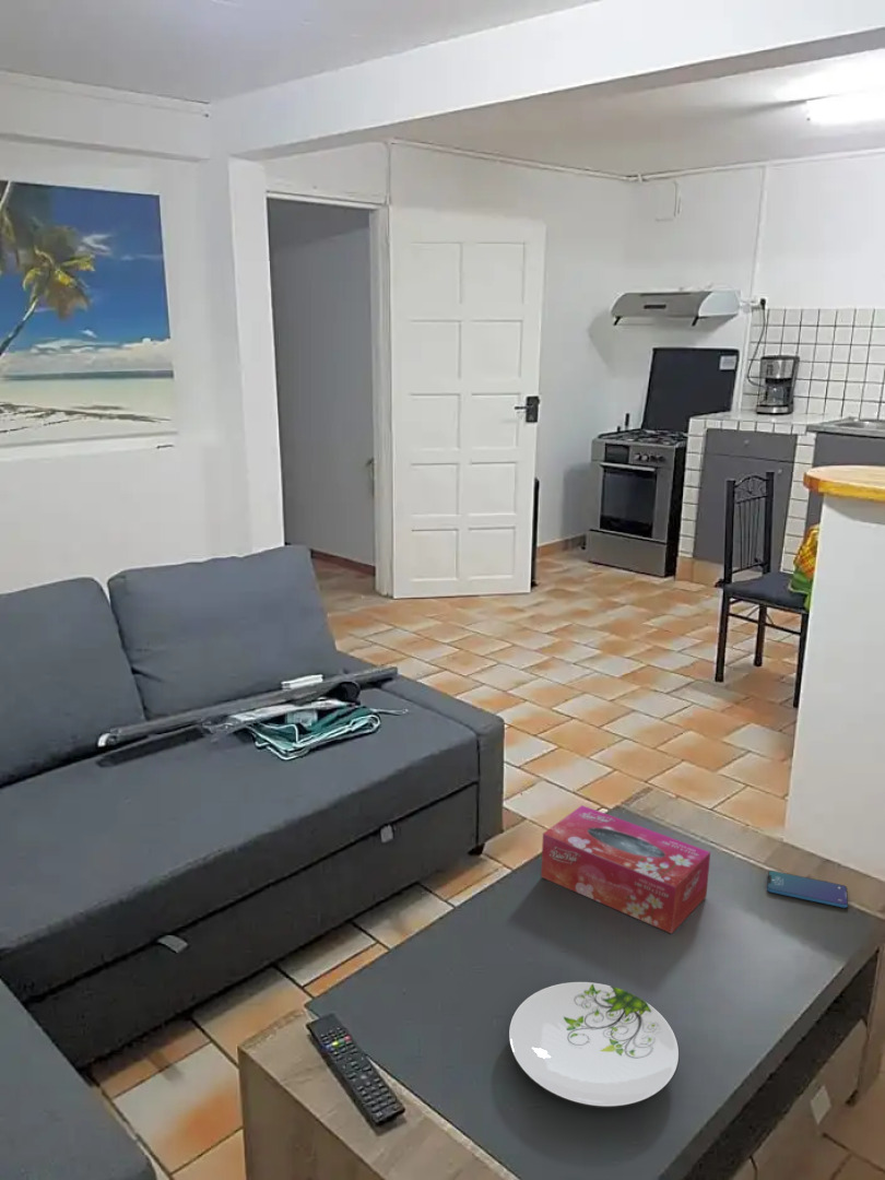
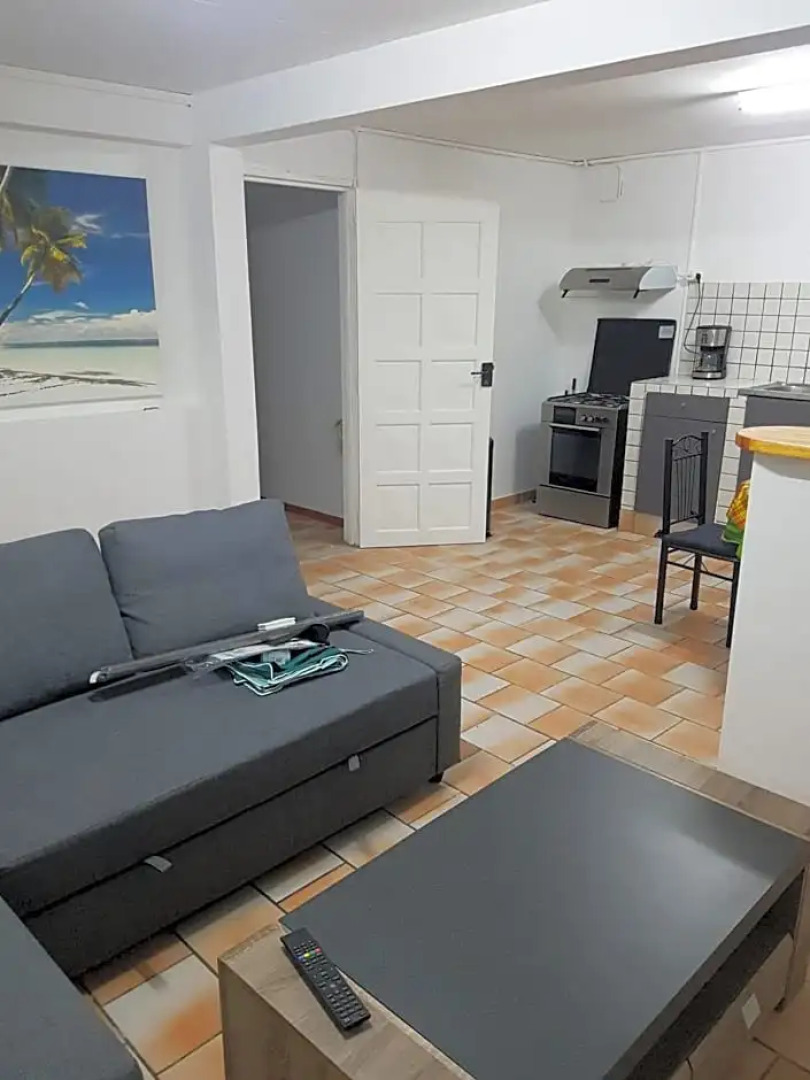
- plate [507,981,681,1109]
- smartphone [766,870,849,909]
- tissue box [540,804,711,934]
